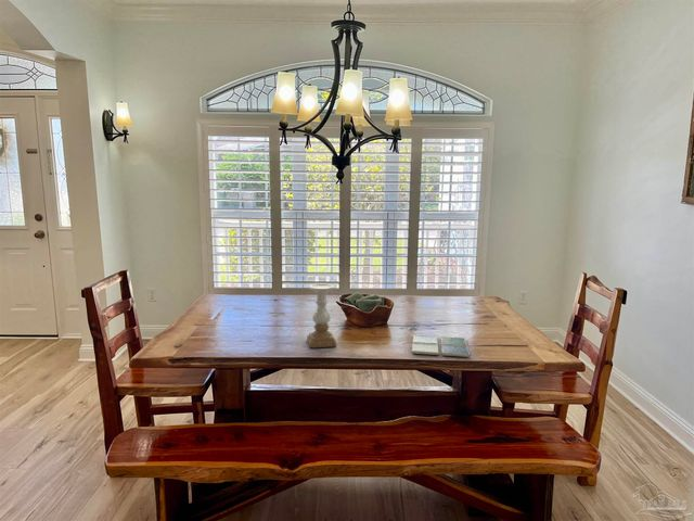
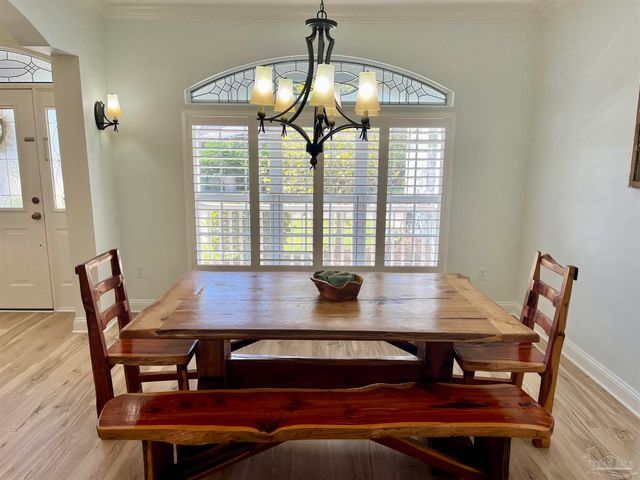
- candle holder [306,283,337,348]
- drink coaster [411,334,471,358]
